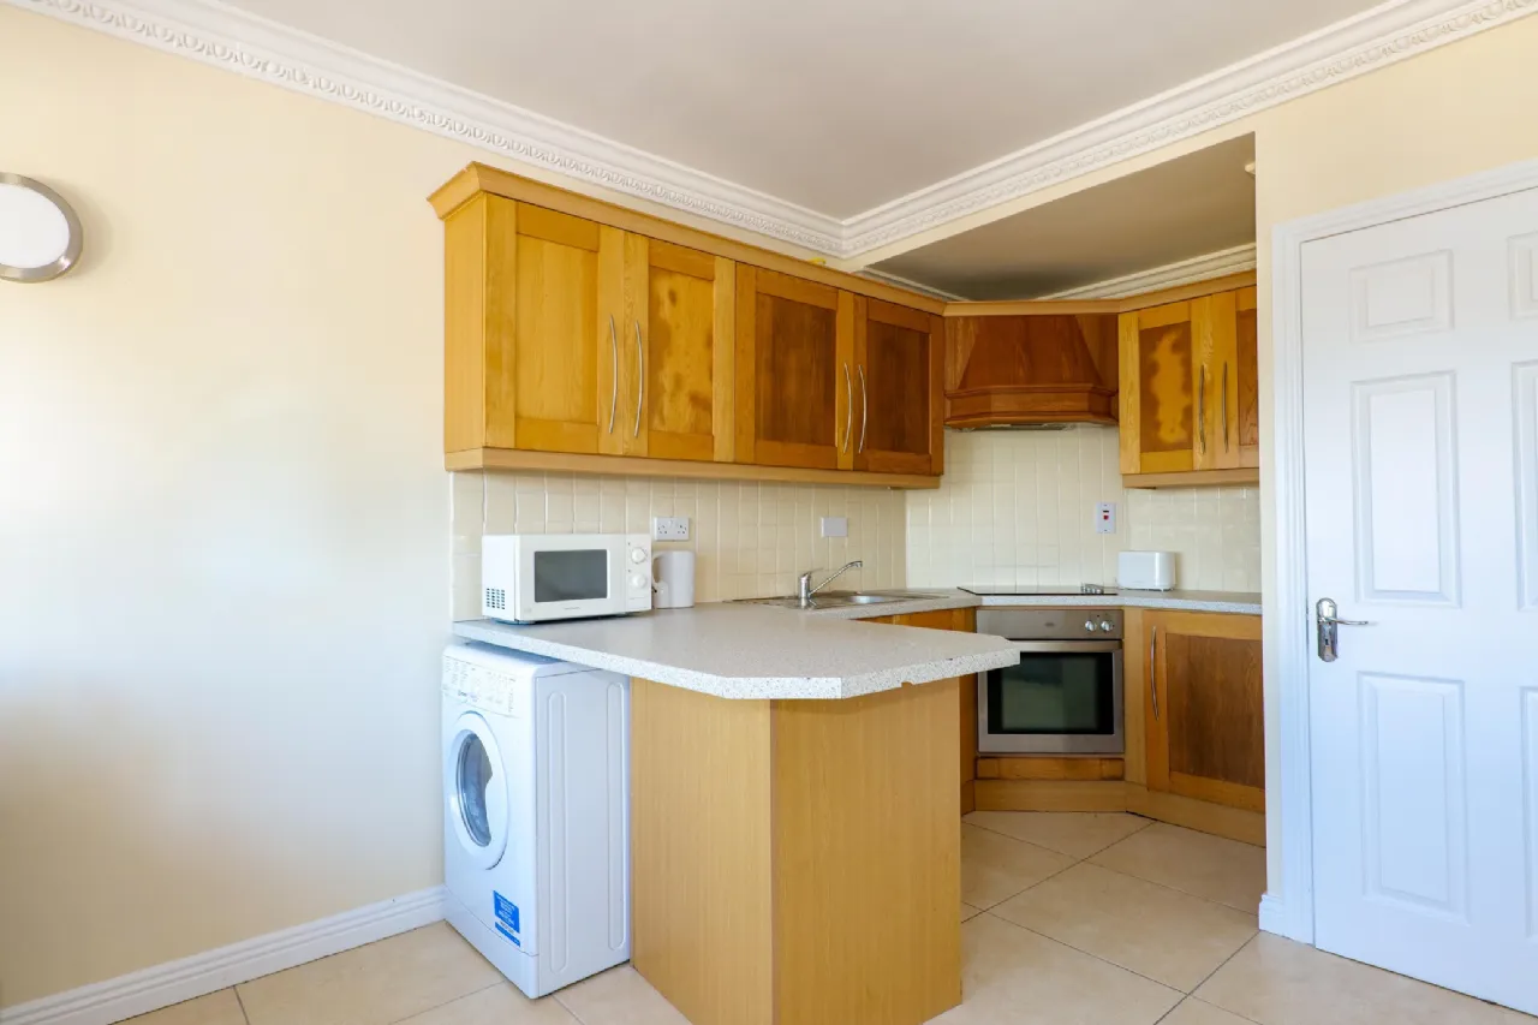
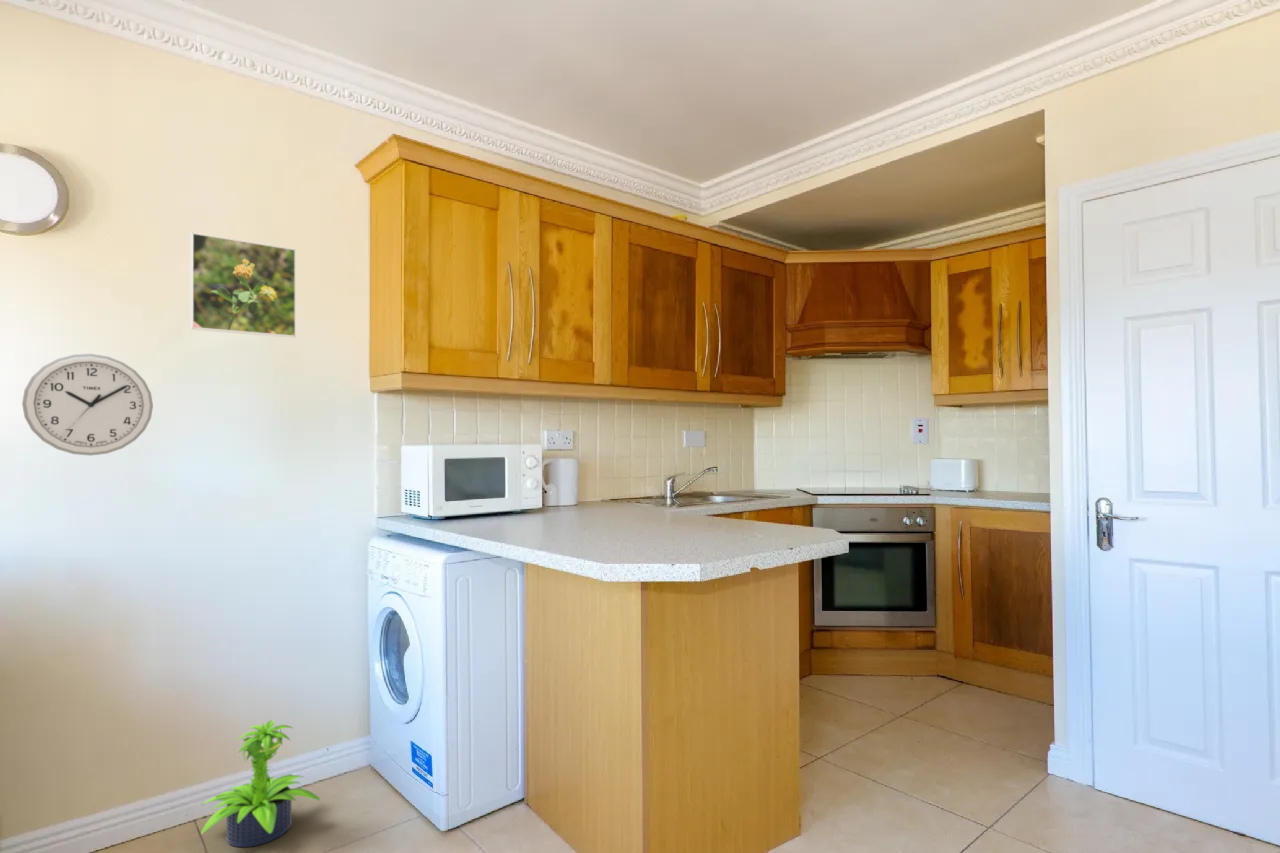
+ potted plant [200,719,321,848]
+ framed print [189,231,297,339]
+ wall clock [21,353,154,457]
